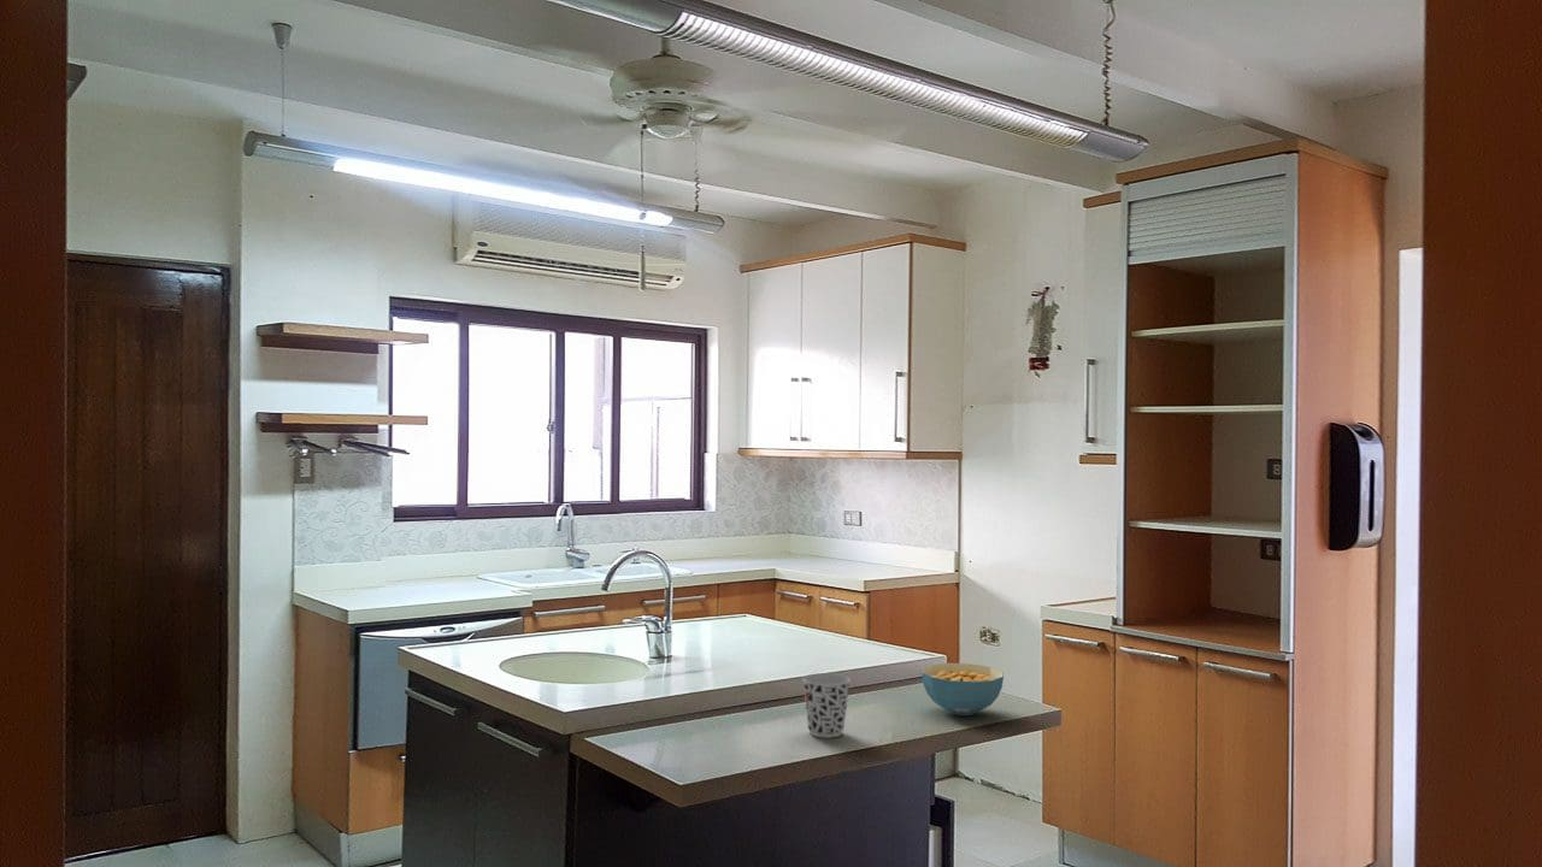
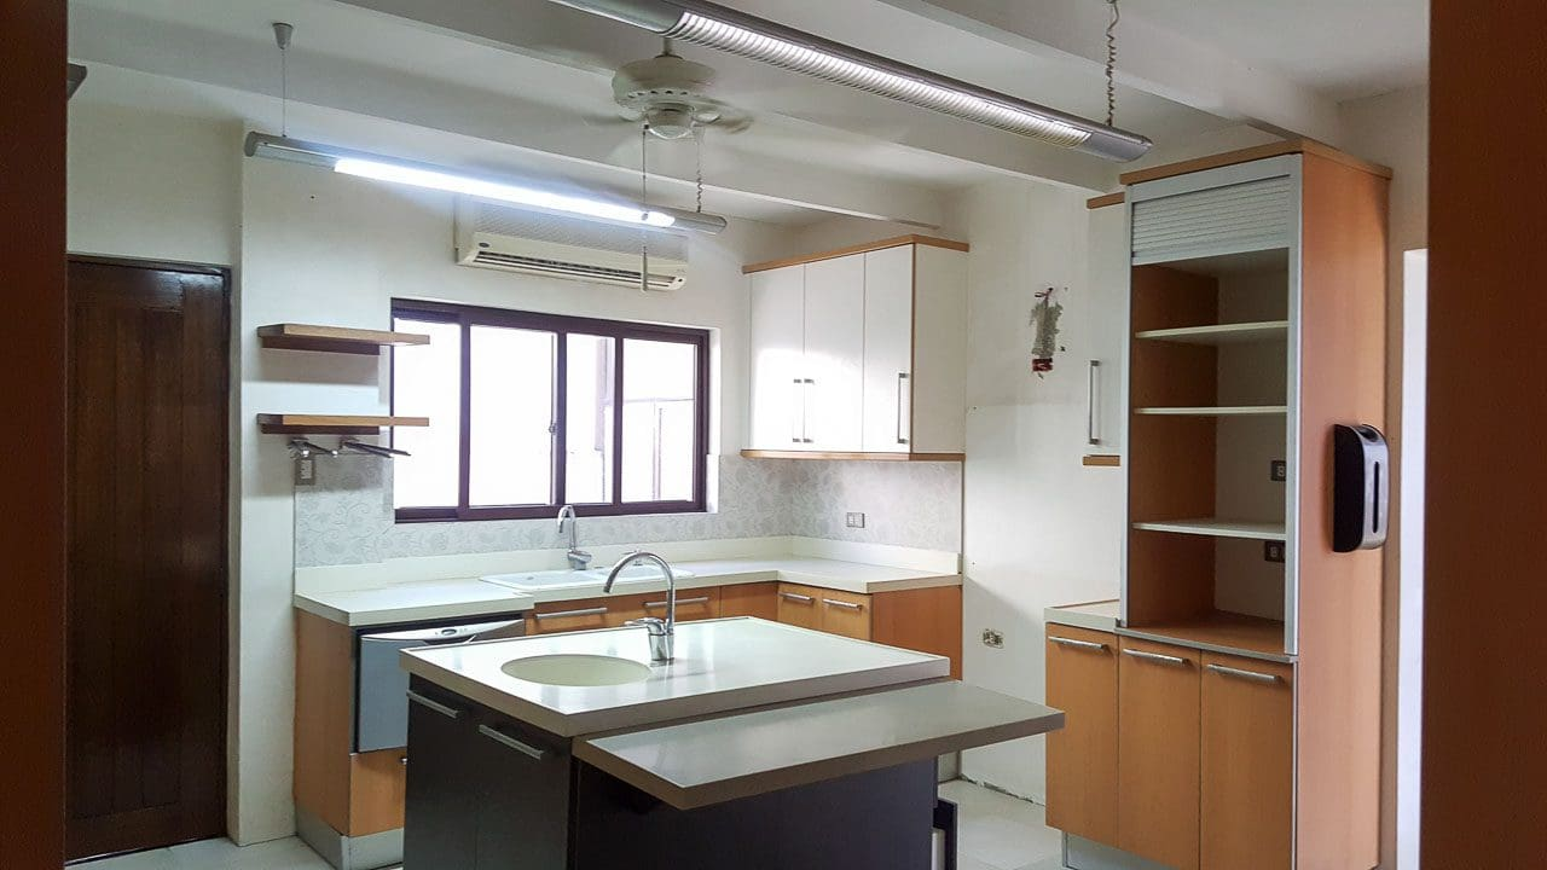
- cup [801,672,852,739]
- cereal bowl [920,662,1005,716]
